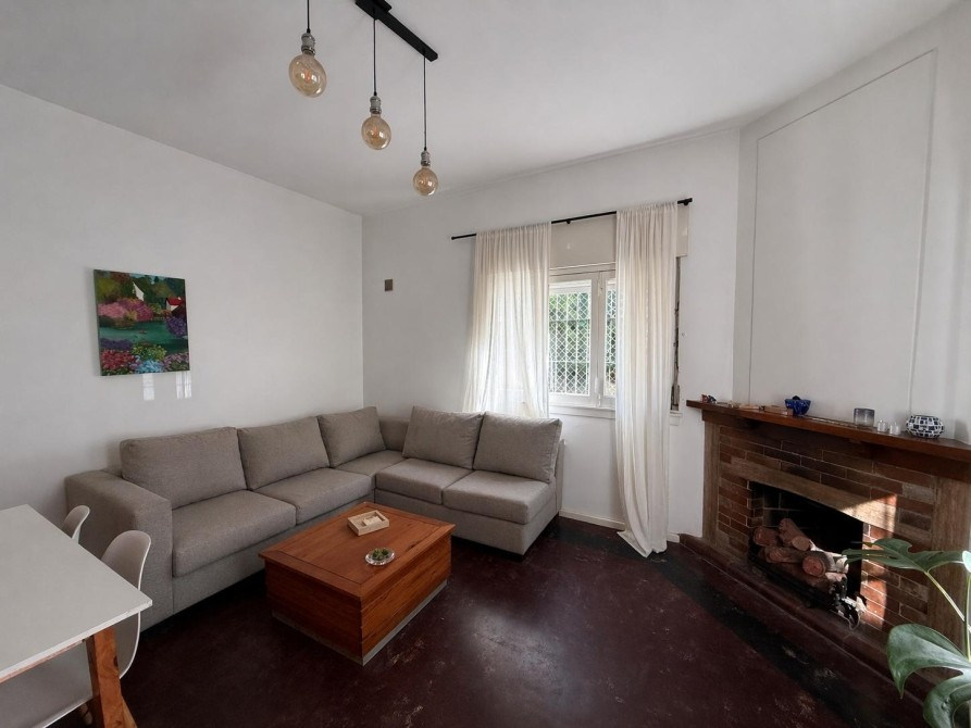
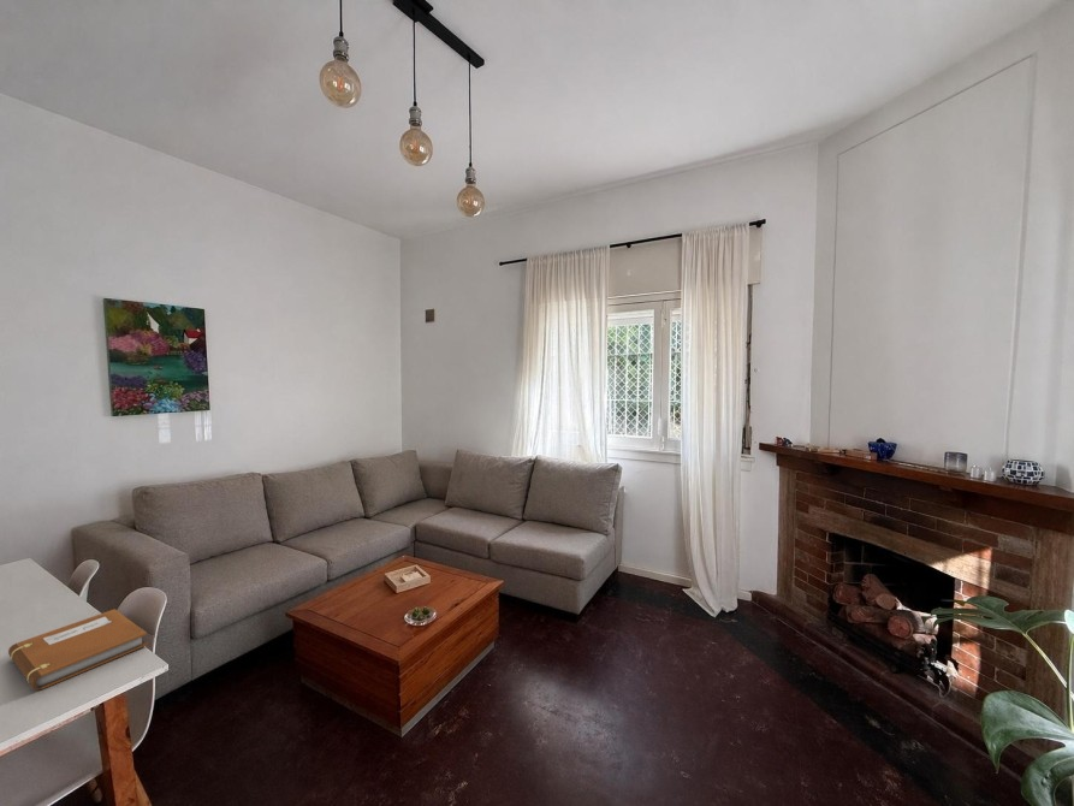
+ notebook [7,608,148,692]
